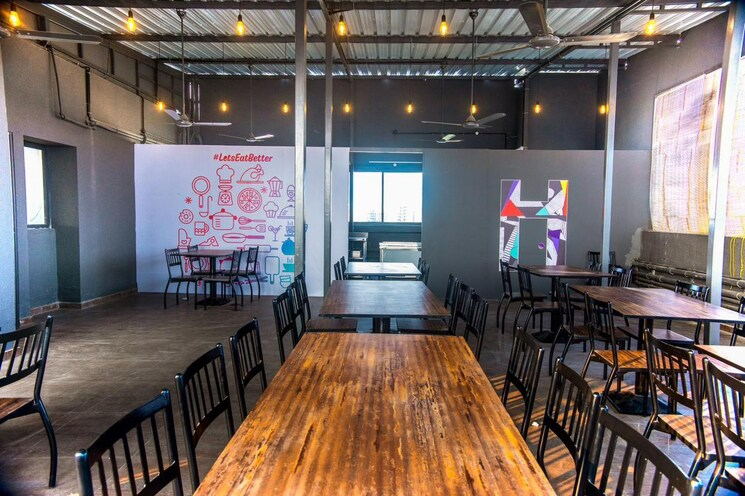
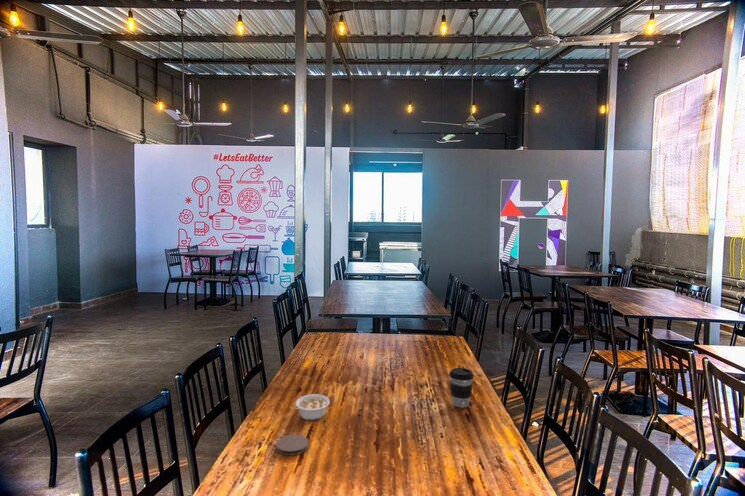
+ coffee cup [448,367,475,408]
+ legume [294,393,331,421]
+ coaster [275,434,310,457]
